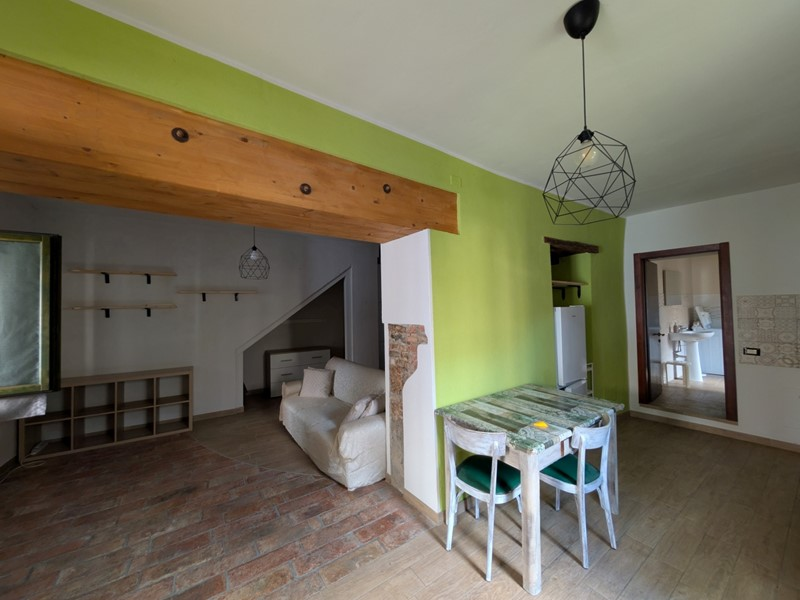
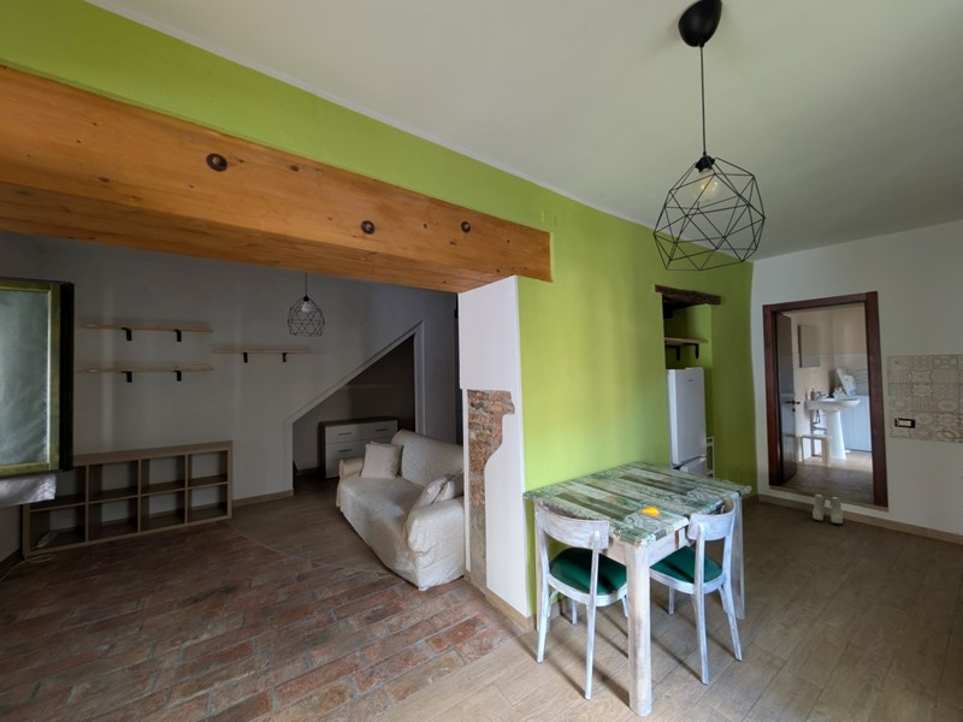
+ boots [811,492,844,525]
